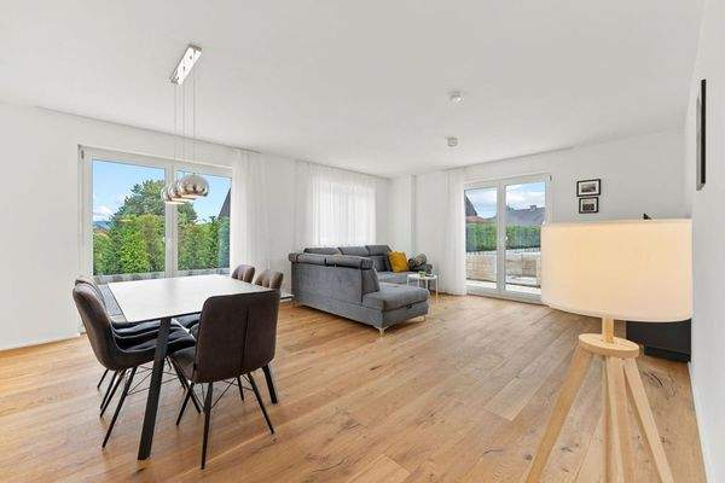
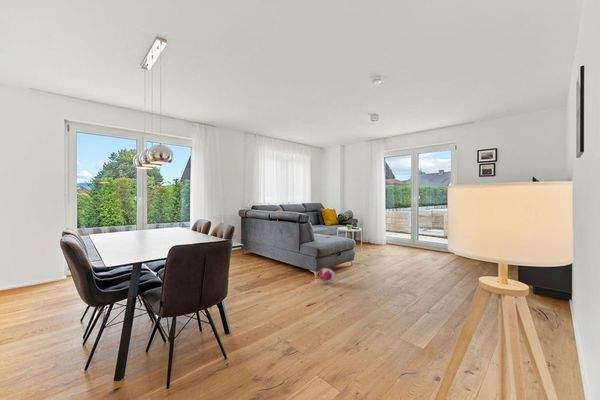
+ plush toy [317,267,336,285]
